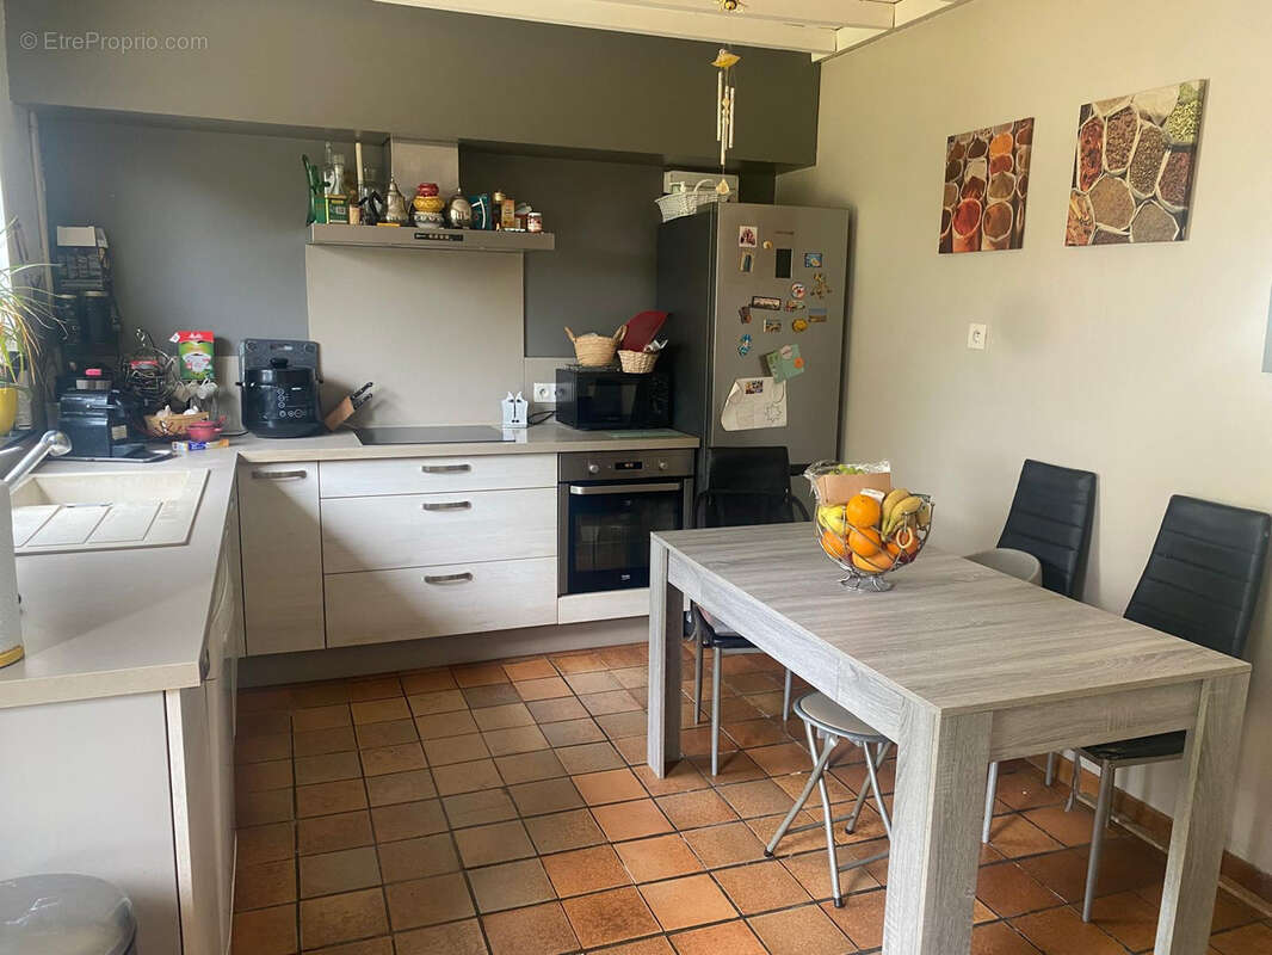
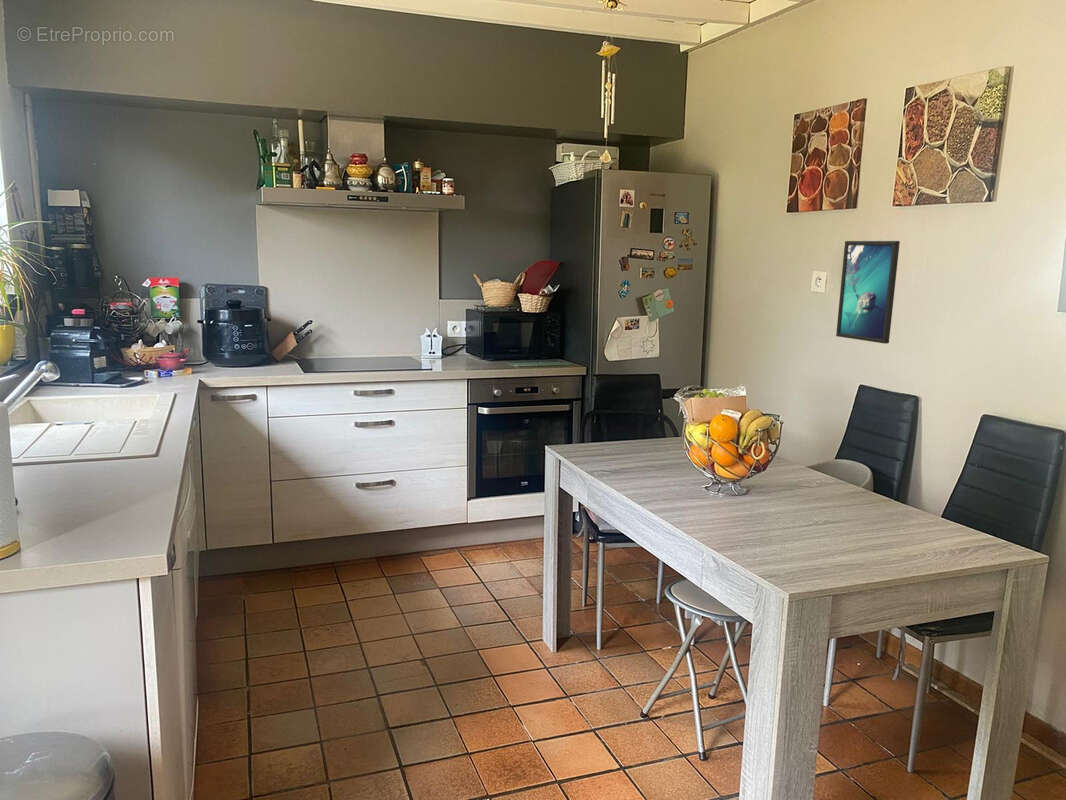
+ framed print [835,240,901,345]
